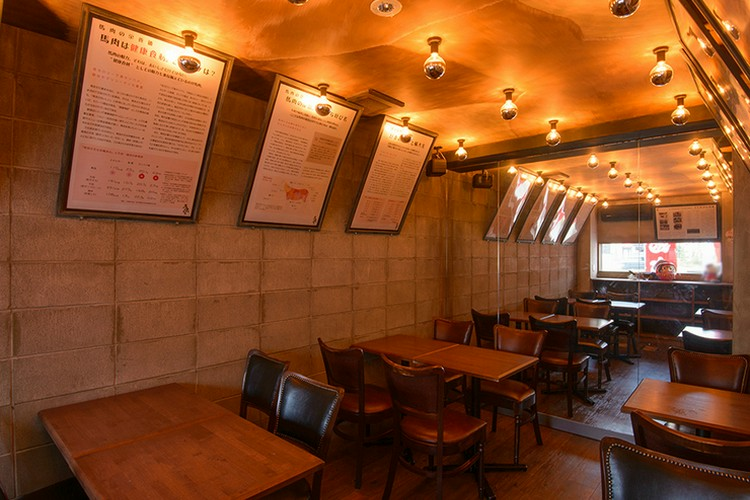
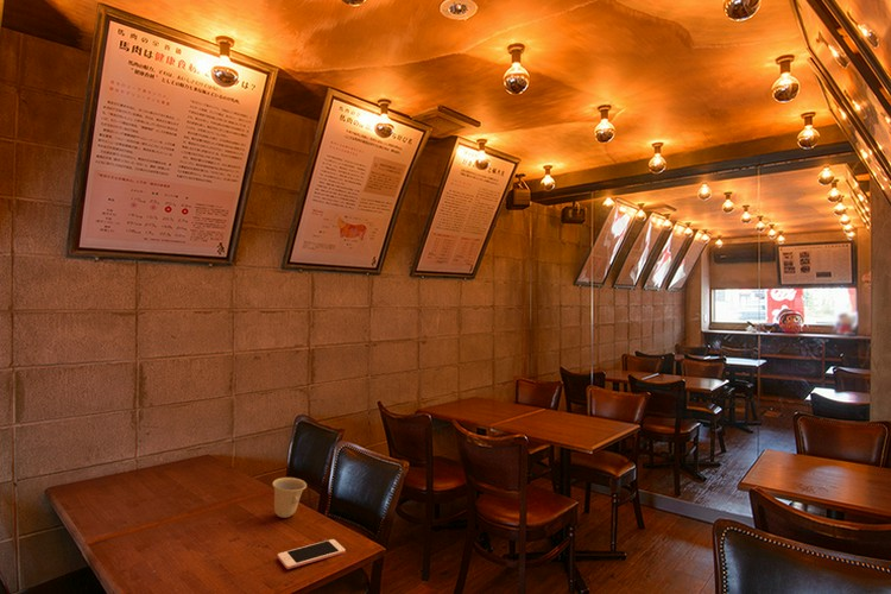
+ cell phone [277,538,347,570]
+ cup [271,476,308,519]
